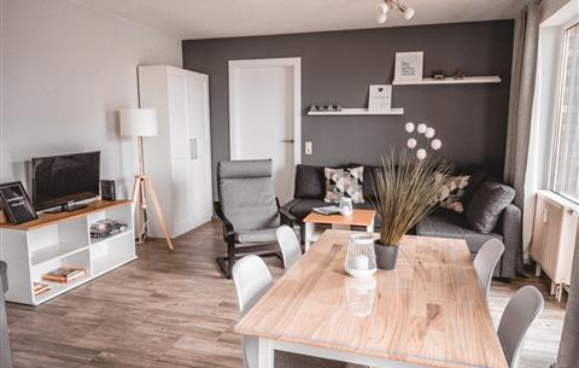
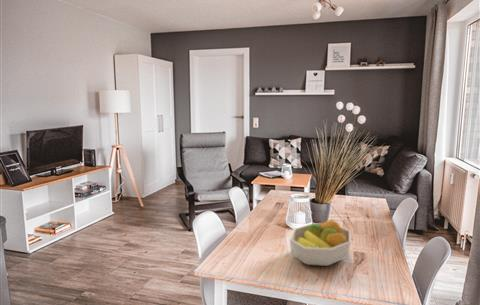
+ fruit bowl [289,219,352,267]
